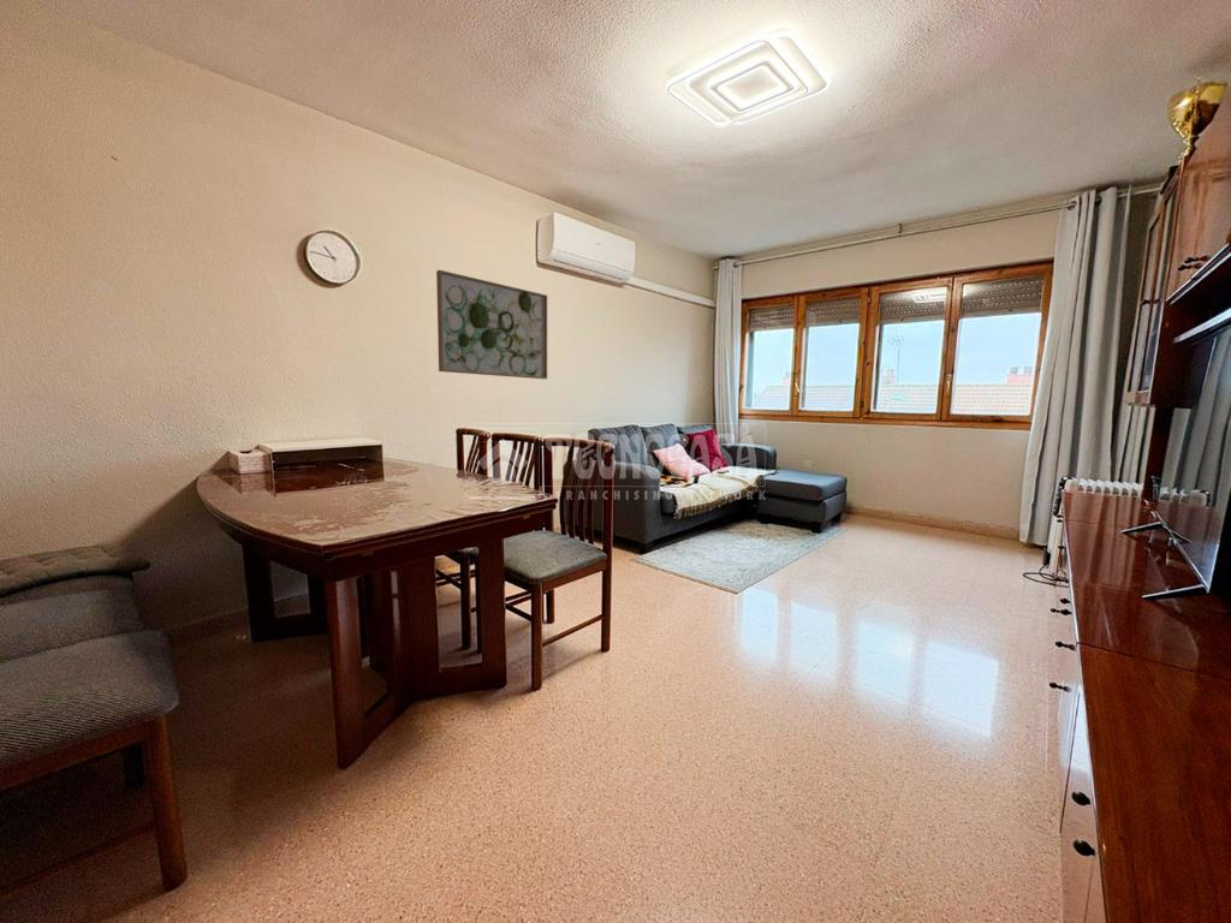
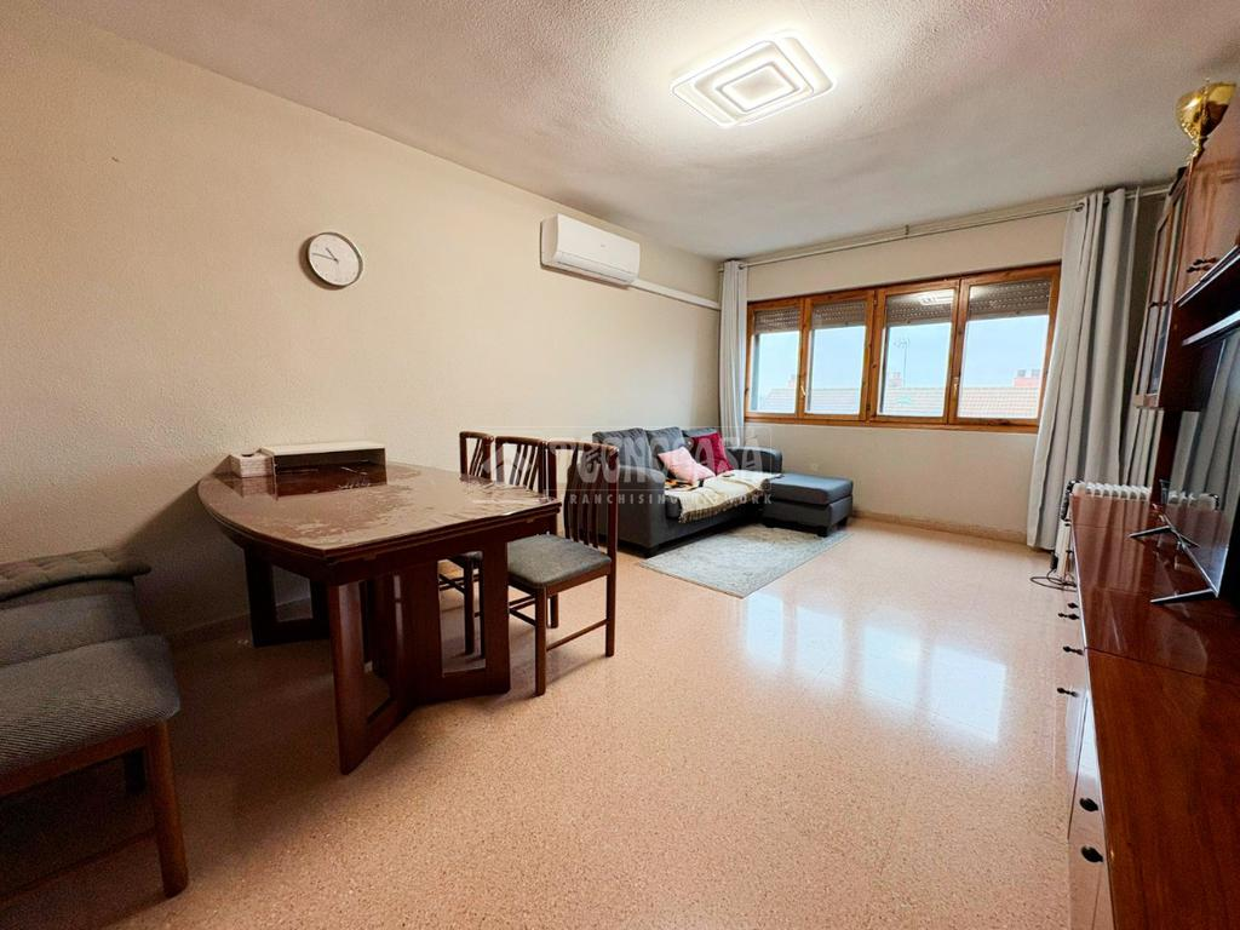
- wall art [435,269,548,380]
